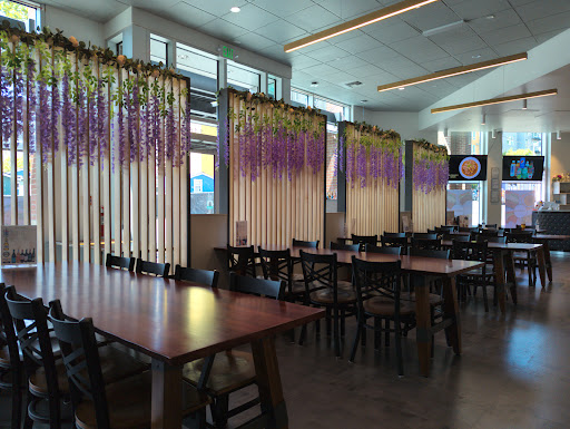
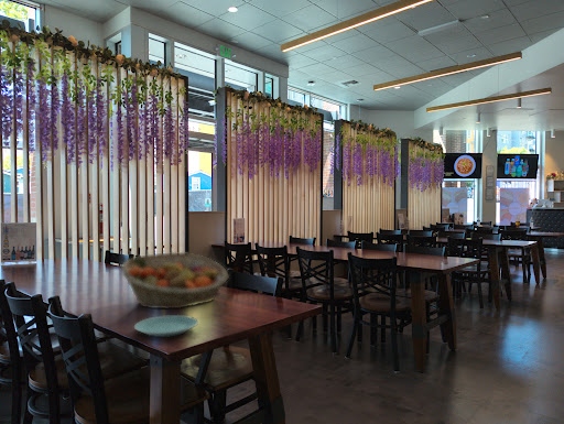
+ fruit basket [120,251,229,309]
+ plate [133,314,199,338]
